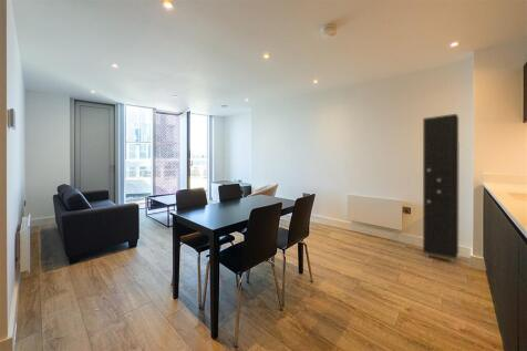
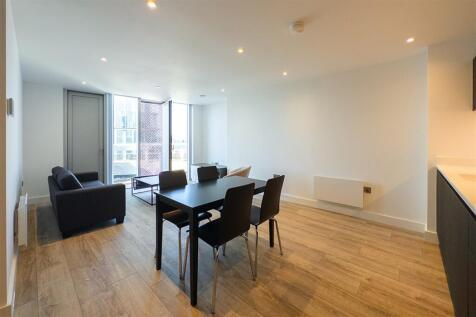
- cabinet [422,113,459,262]
